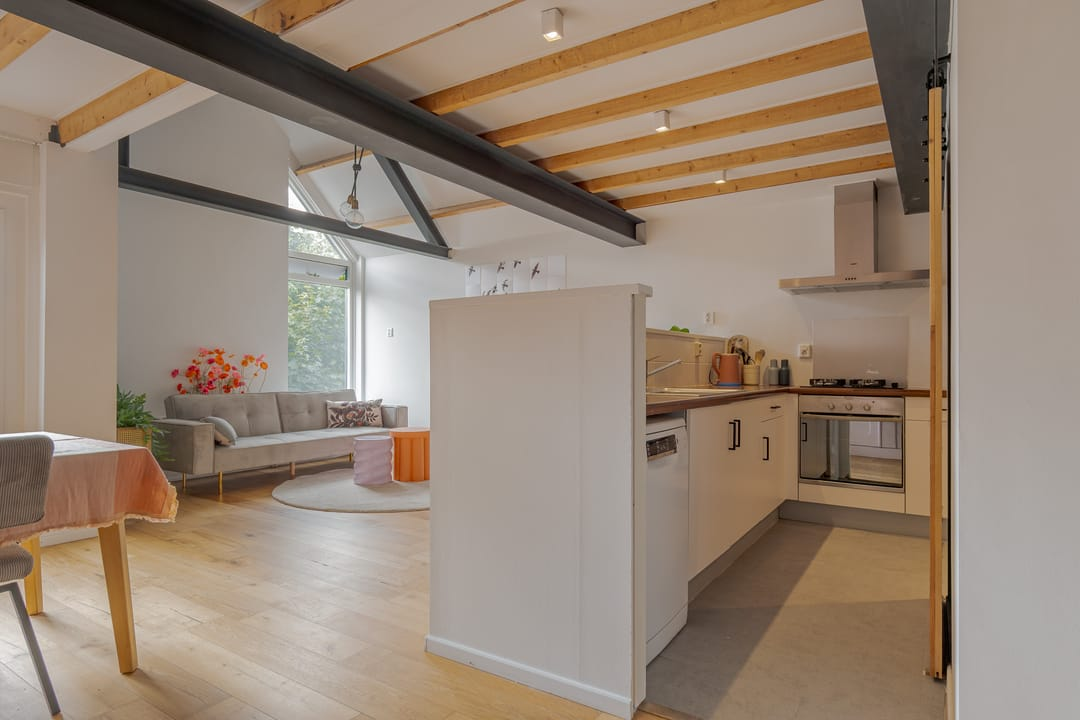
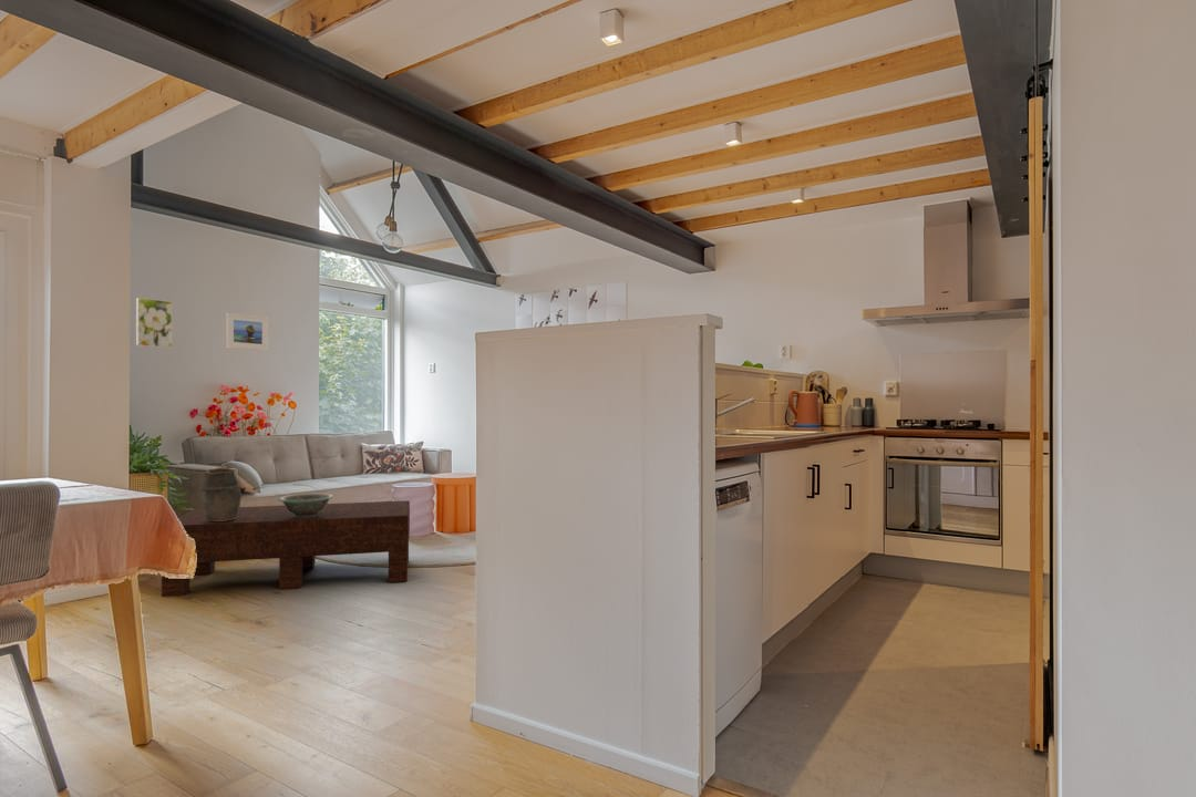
+ decorative bowl [278,493,334,518]
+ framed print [225,312,269,352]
+ coffee table [161,499,411,598]
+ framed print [135,297,173,349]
+ vase [199,466,243,521]
